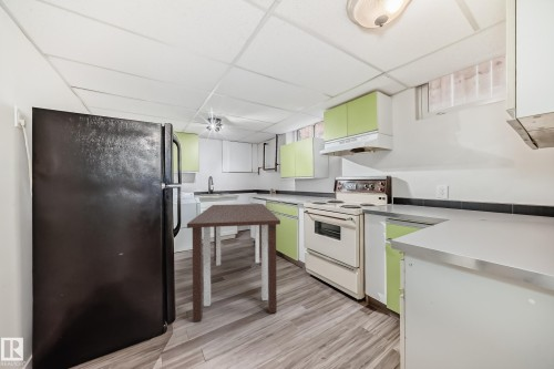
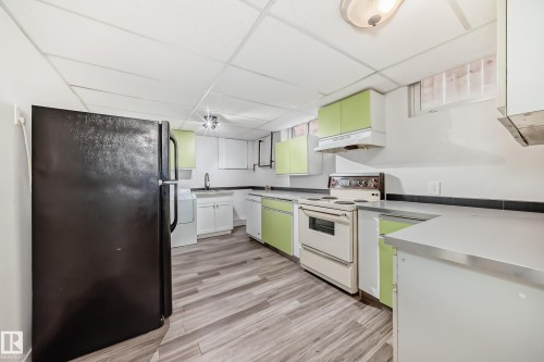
- dining table [186,203,281,322]
